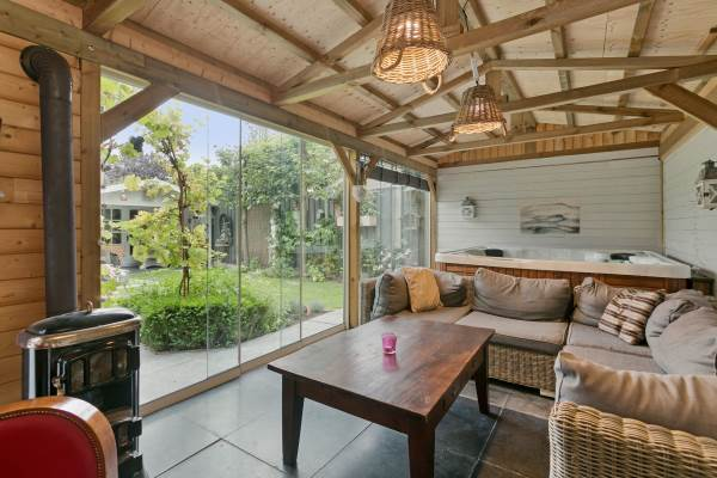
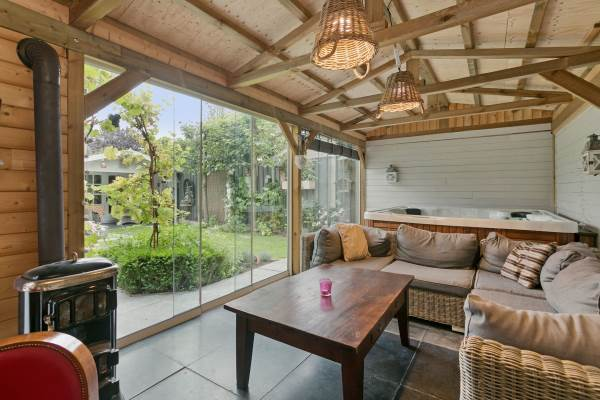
- wall art [520,197,581,235]
